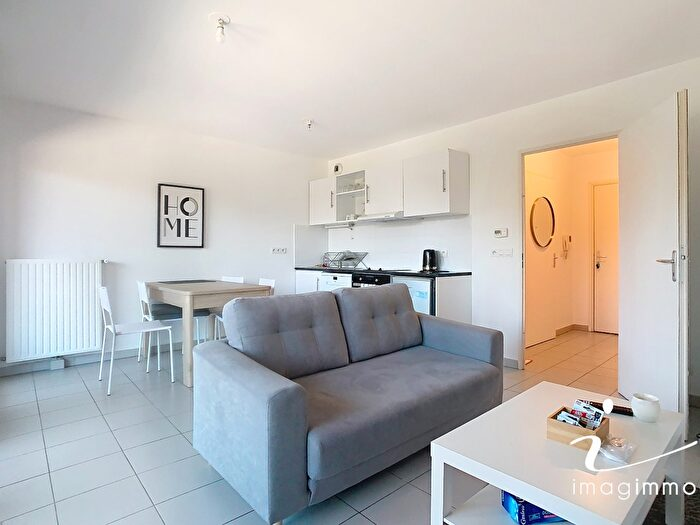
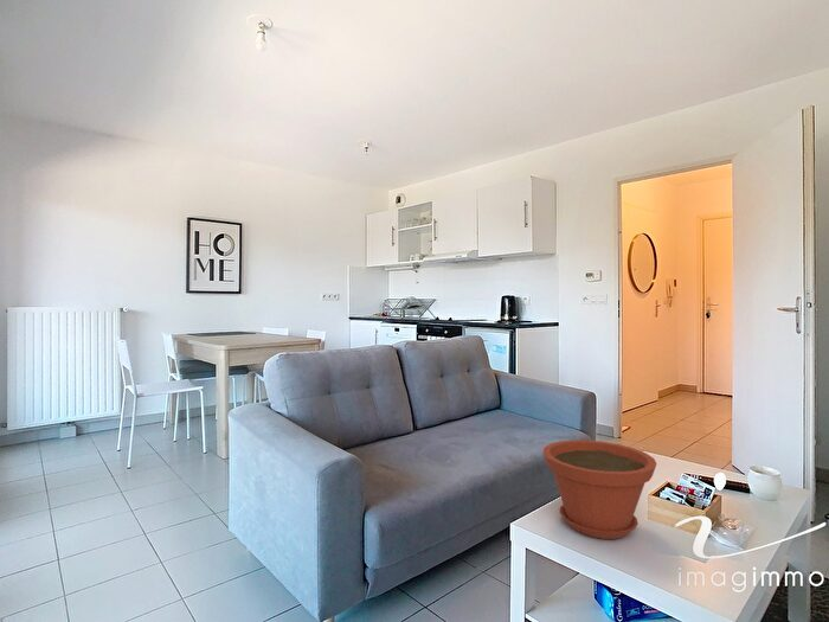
+ plant pot [541,440,658,540]
